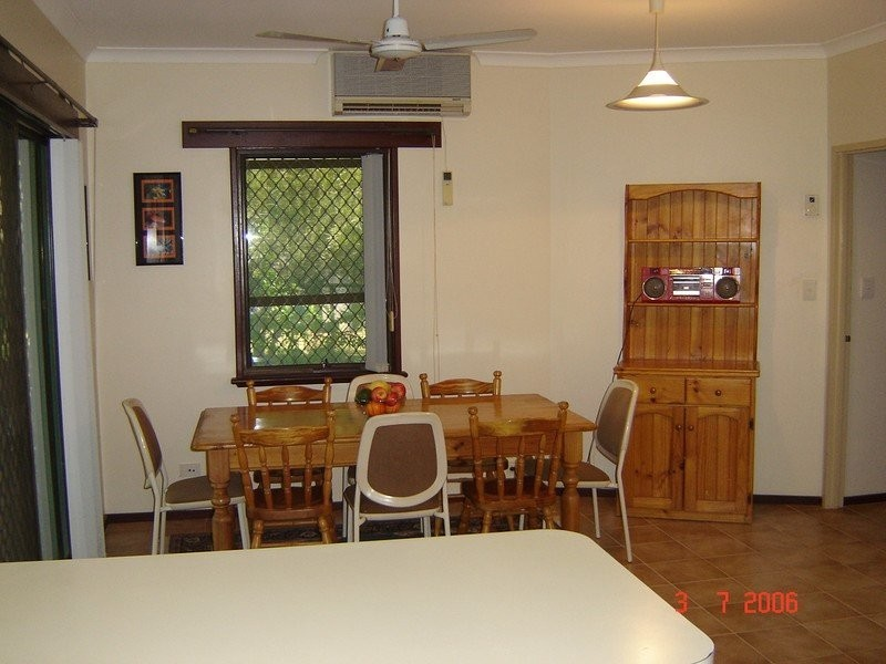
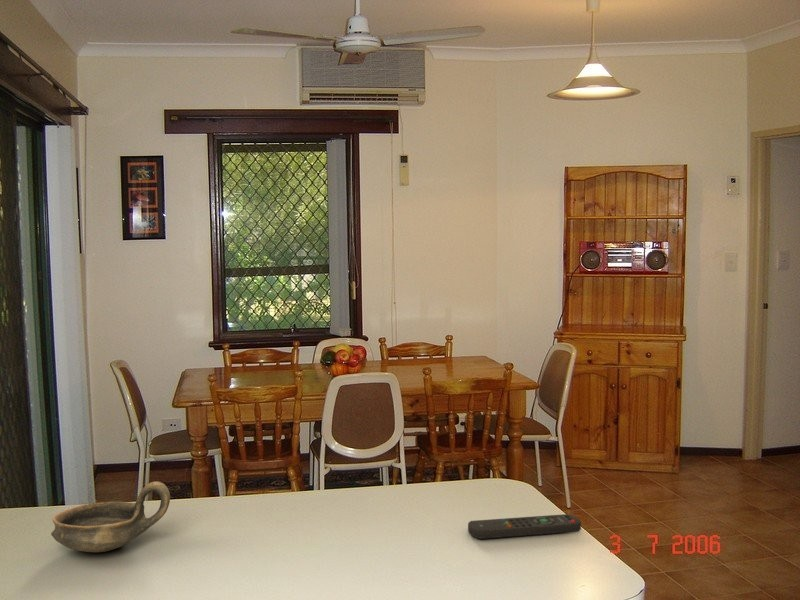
+ oil lamp [50,481,171,553]
+ remote control [467,513,582,540]
